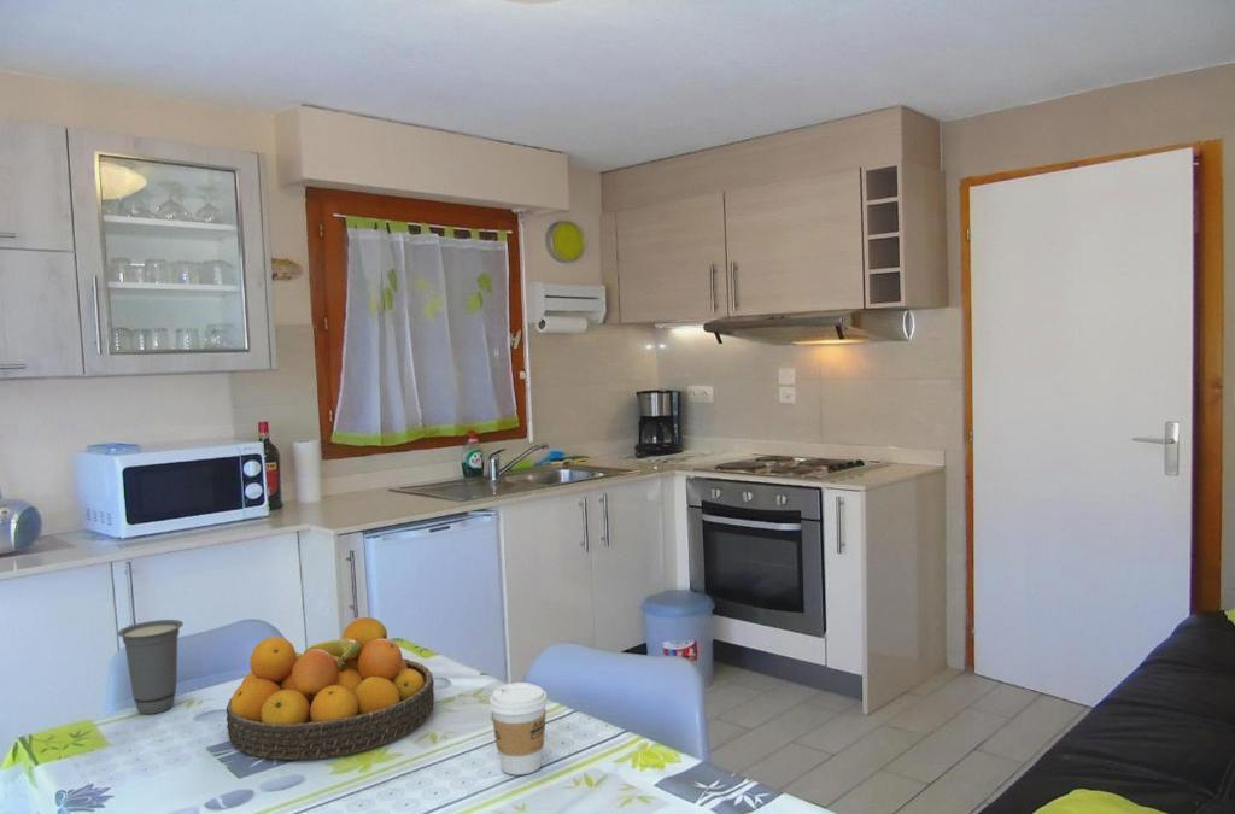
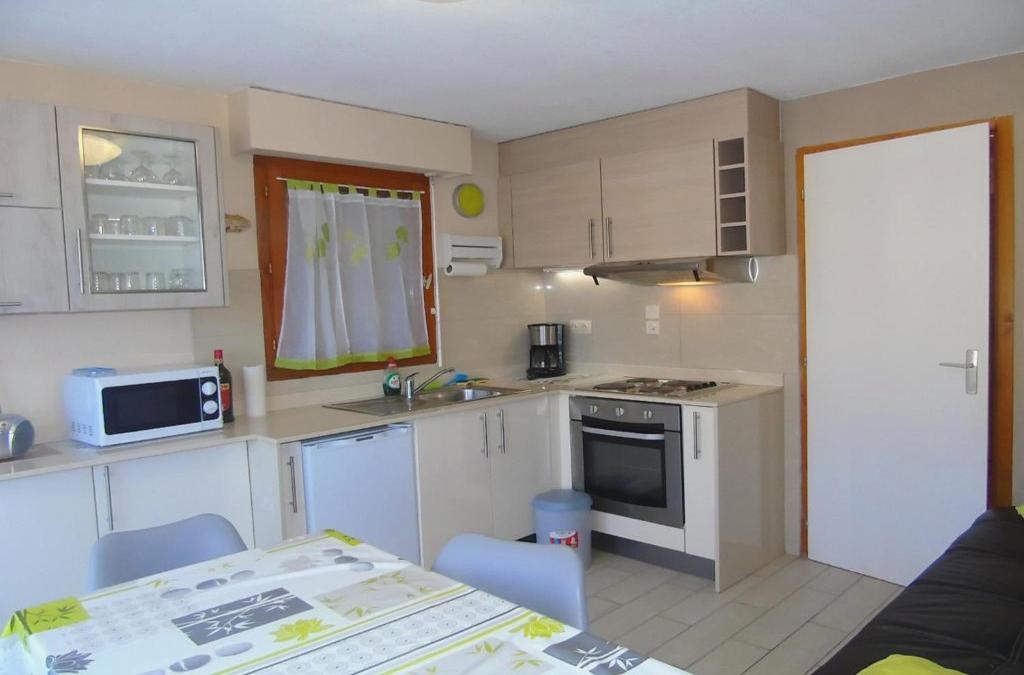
- fruit bowl [226,616,435,761]
- cup [117,619,185,715]
- coffee cup [488,681,549,777]
